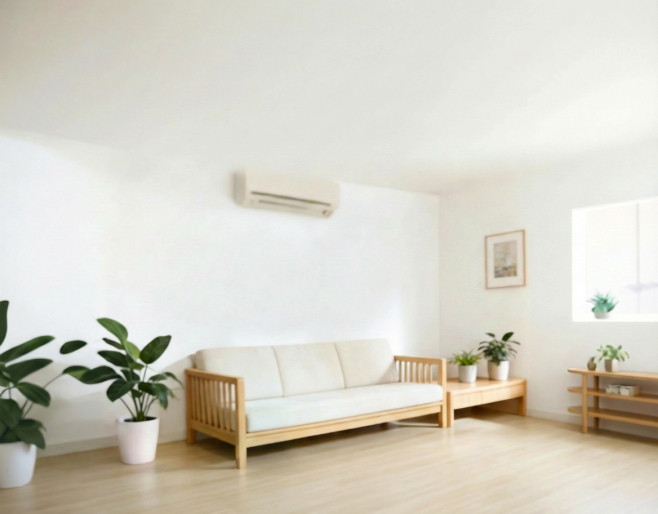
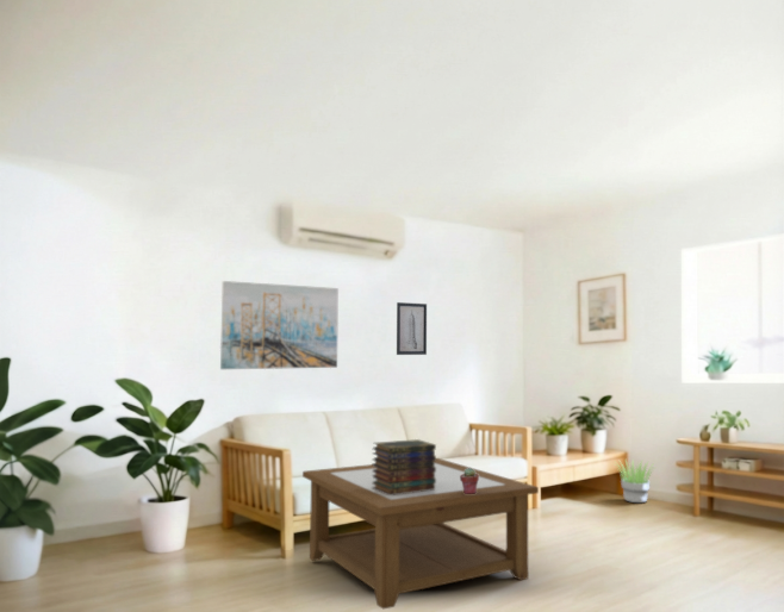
+ wall art [396,301,428,356]
+ potted succulent [460,467,479,494]
+ book stack [371,438,437,495]
+ potted plant [614,458,655,504]
+ coffee table [301,457,540,610]
+ wall art [219,280,340,370]
